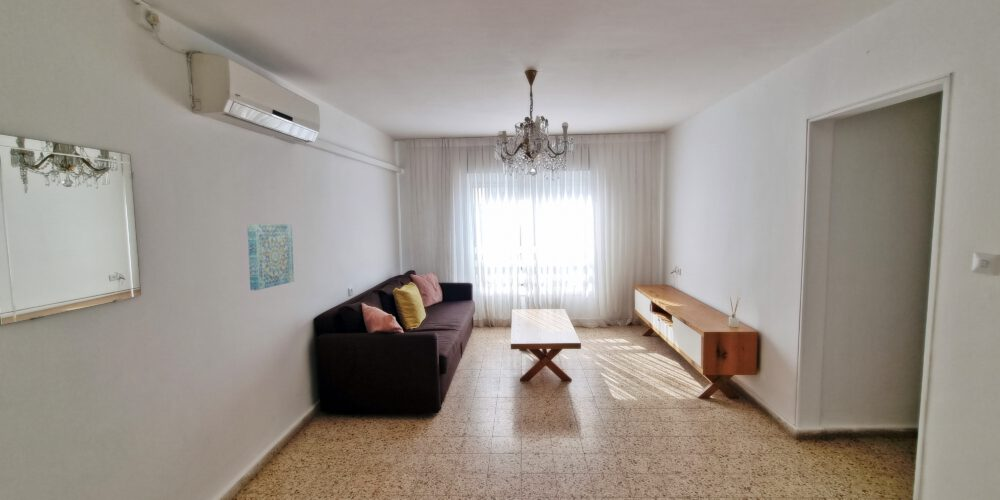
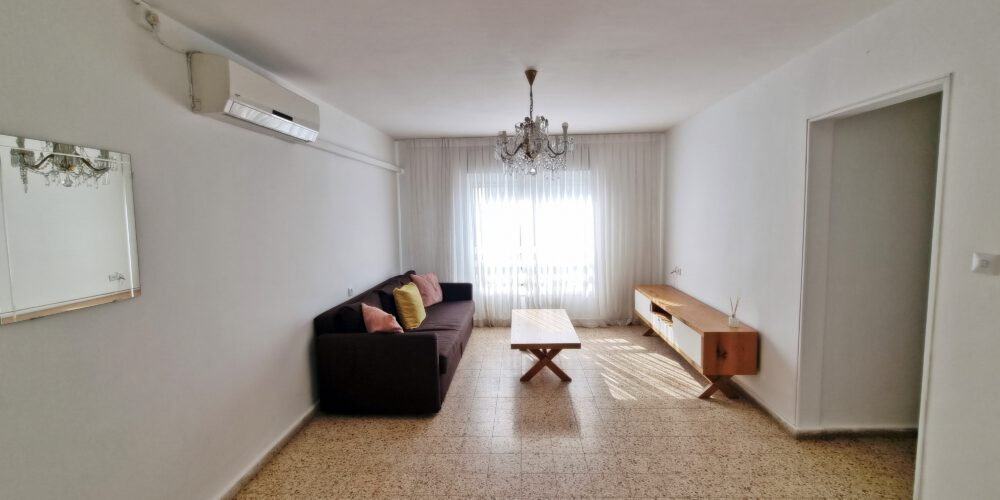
- wall art [246,223,295,291]
